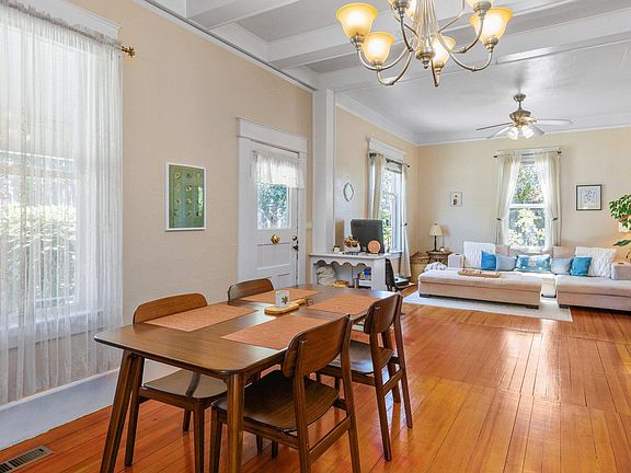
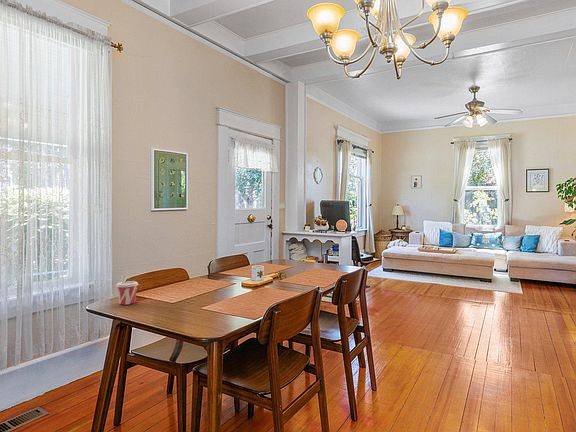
+ cup [115,280,139,306]
